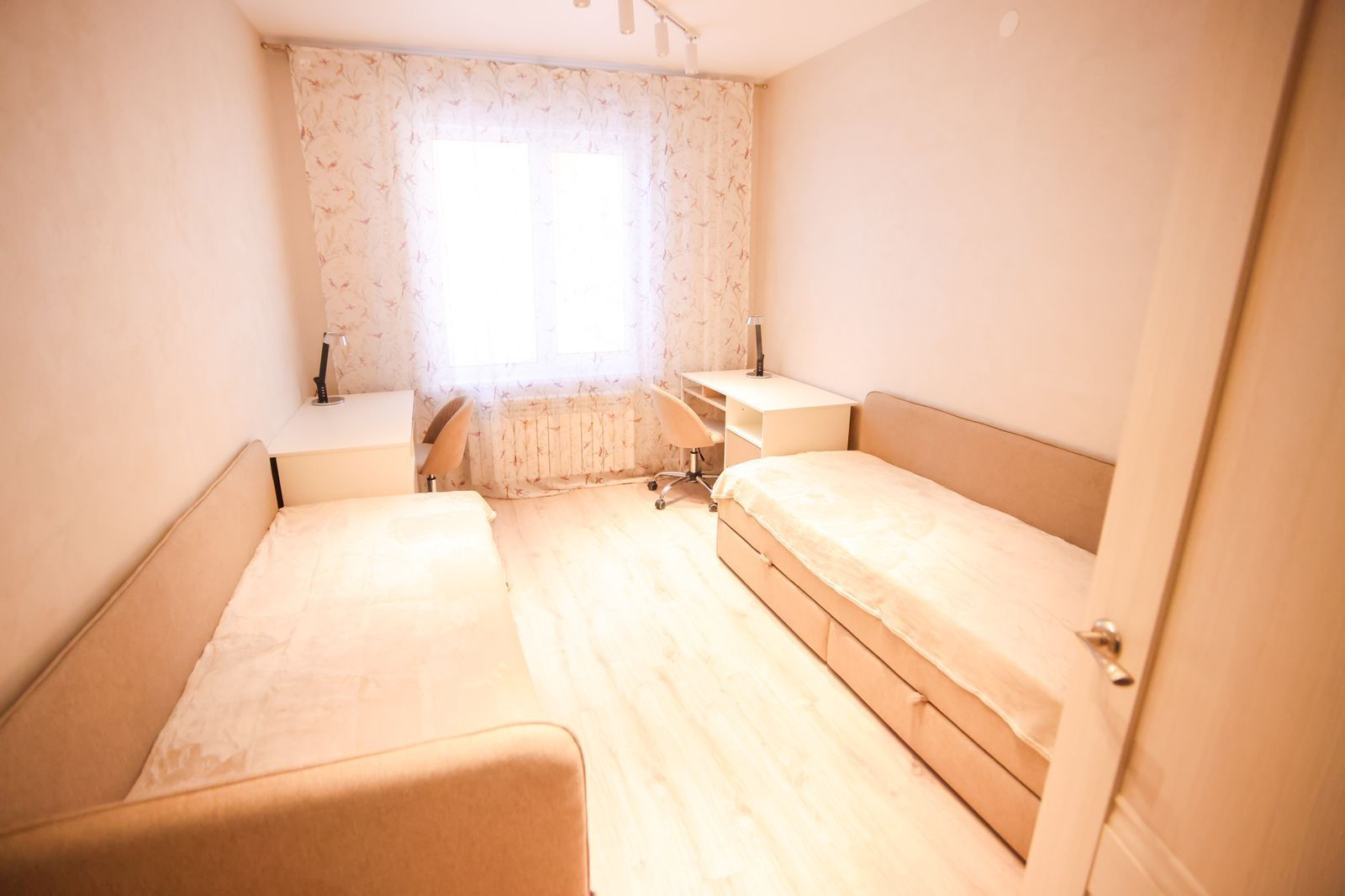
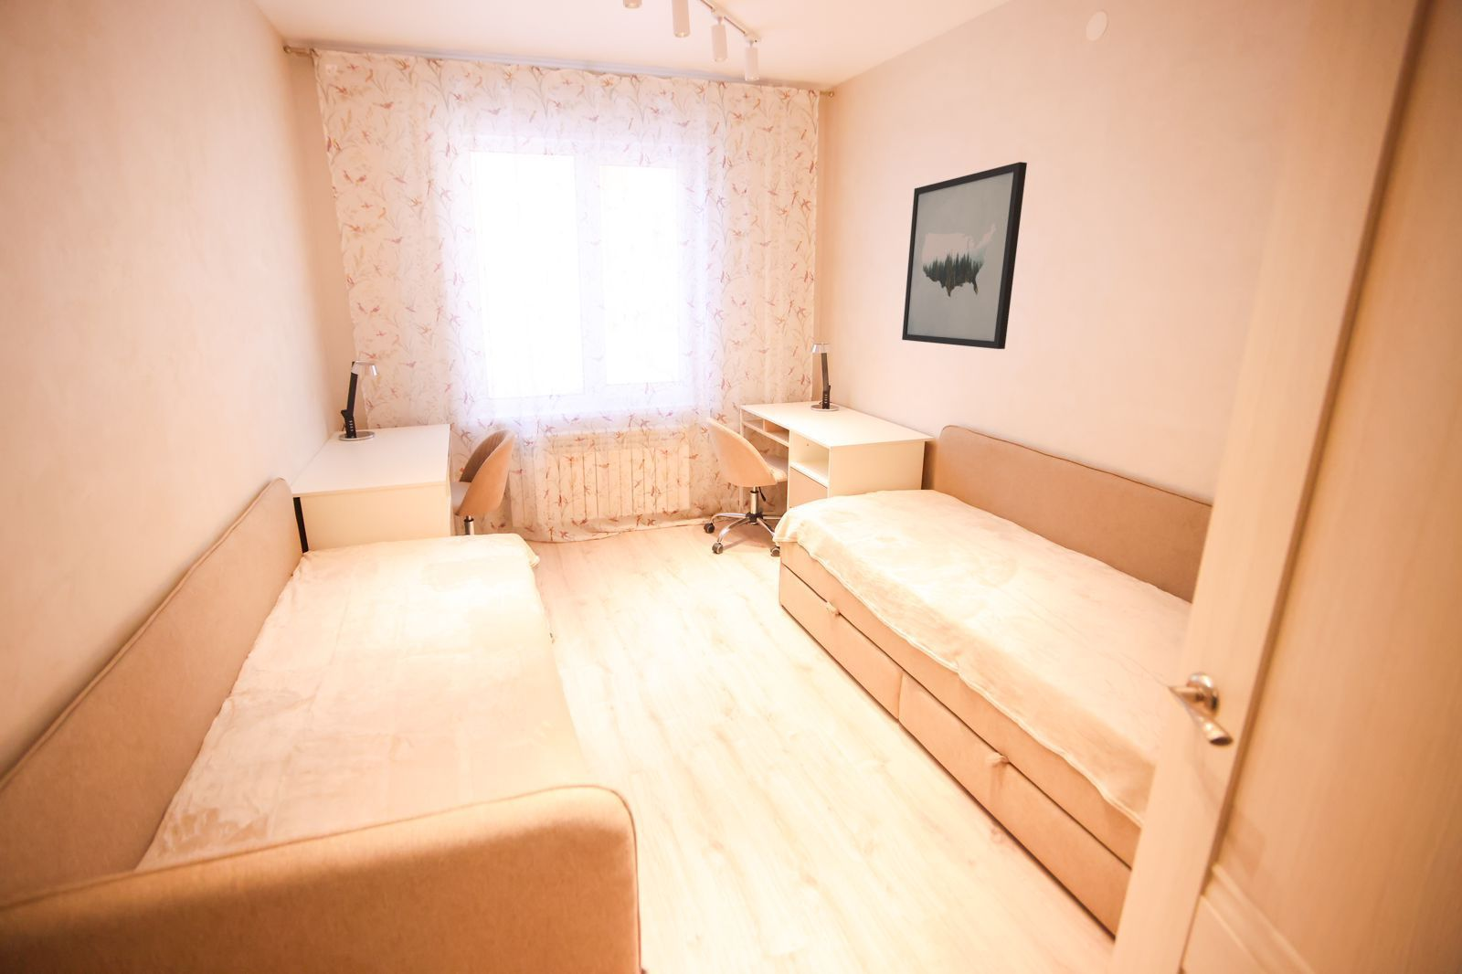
+ wall art [901,161,1028,350]
